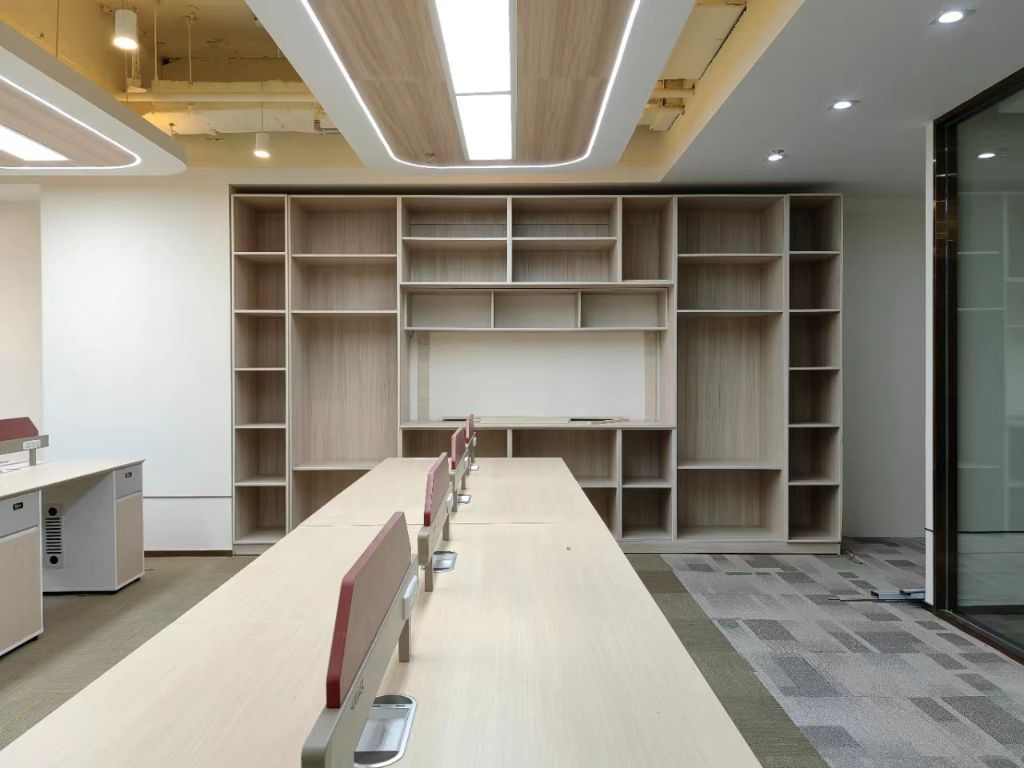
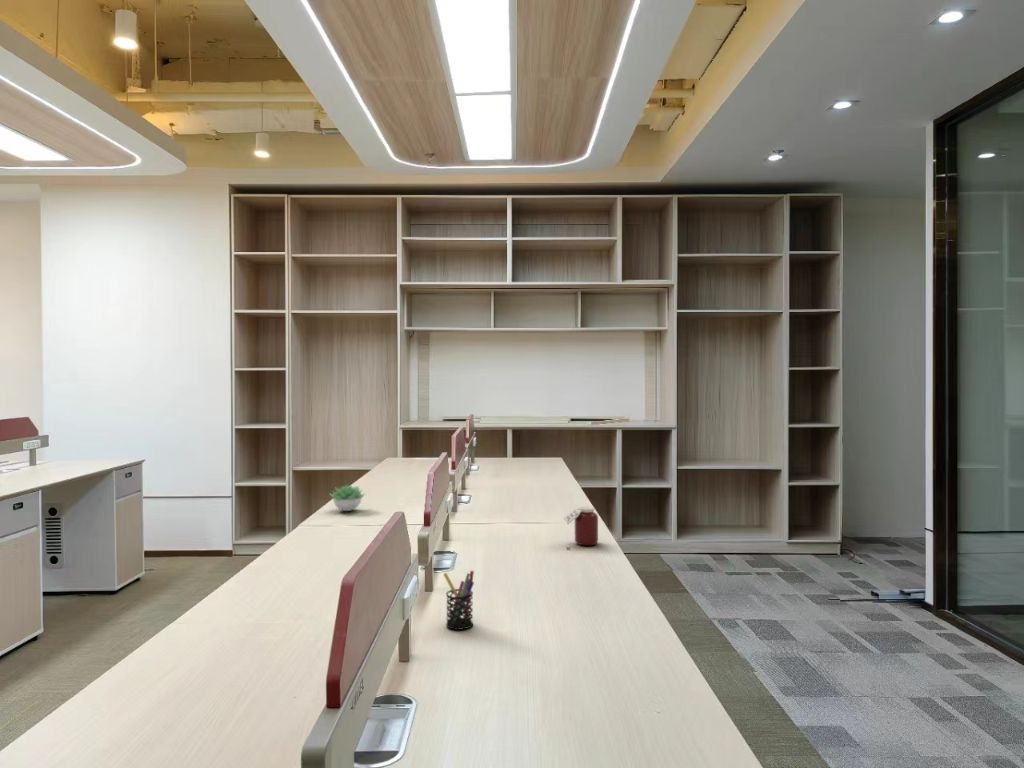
+ succulent plant [328,484,367,512]
+ jar [562,505,599,546]
+ pen holder [442,570,475,631]
